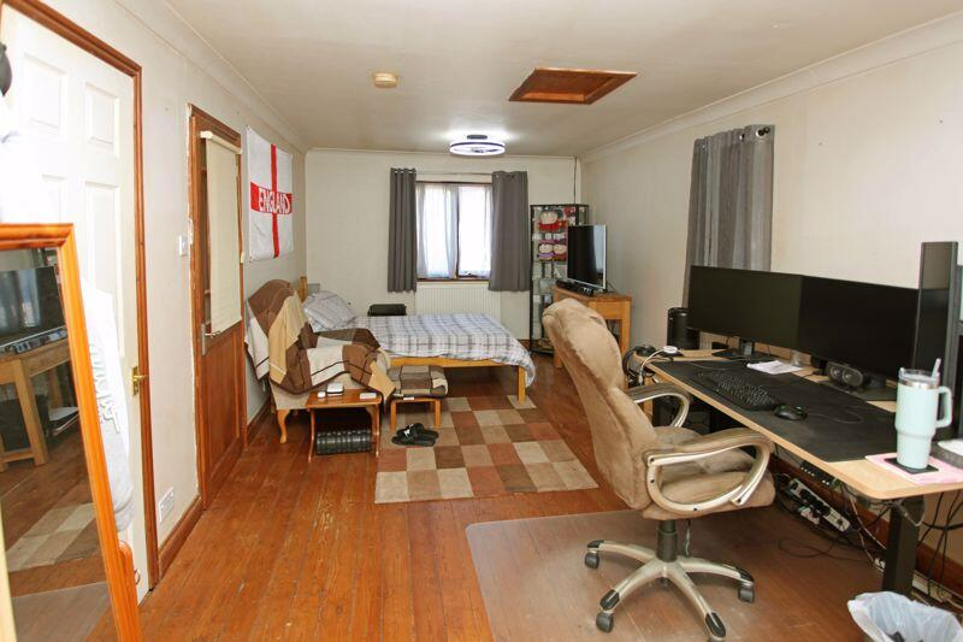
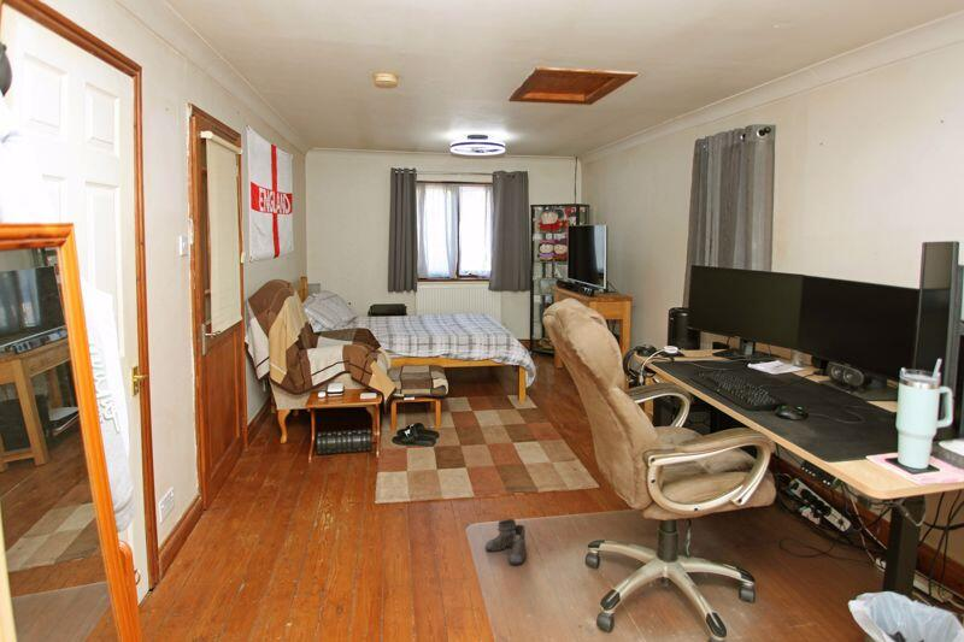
+ boots [484,518,533,566]
